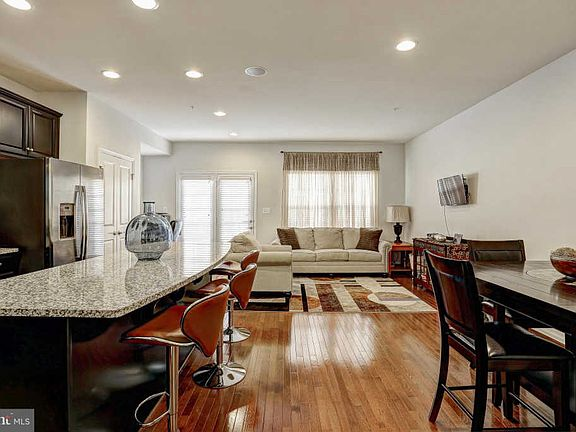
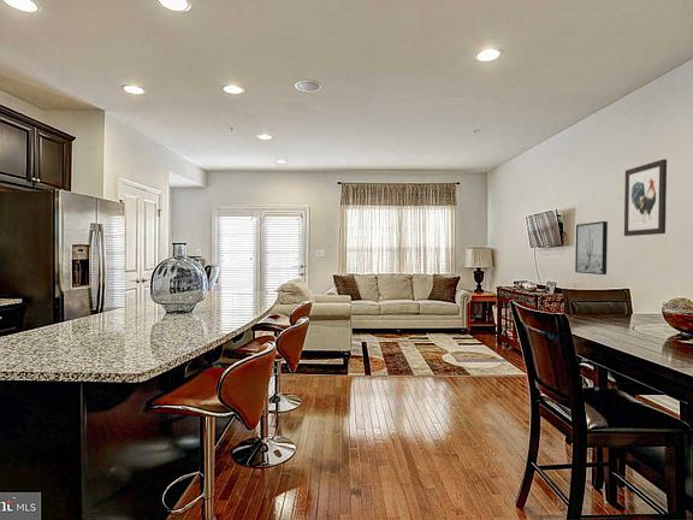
+ wall art [574,220,609,276]
+ wall art [623,158,668,237]
